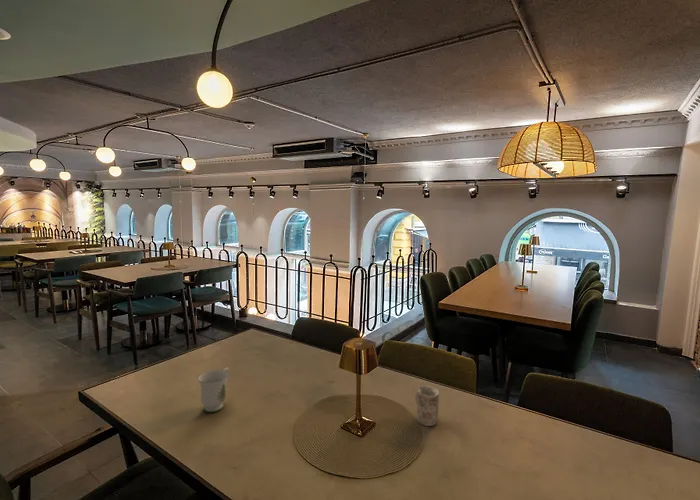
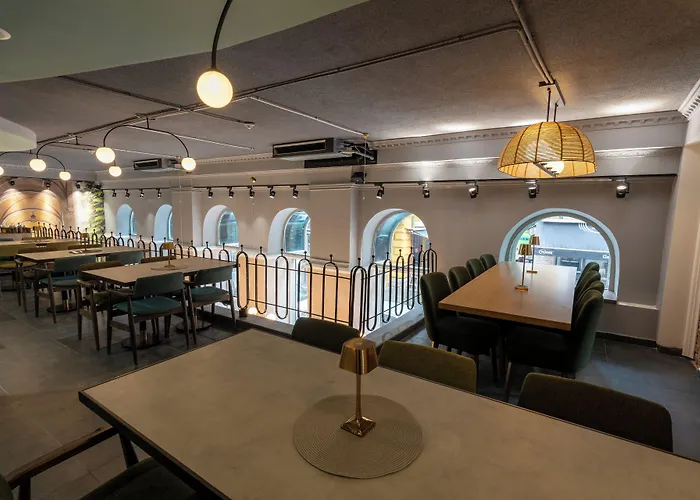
- mug [197,367,231,413]
- mug [414,385,440,427]
